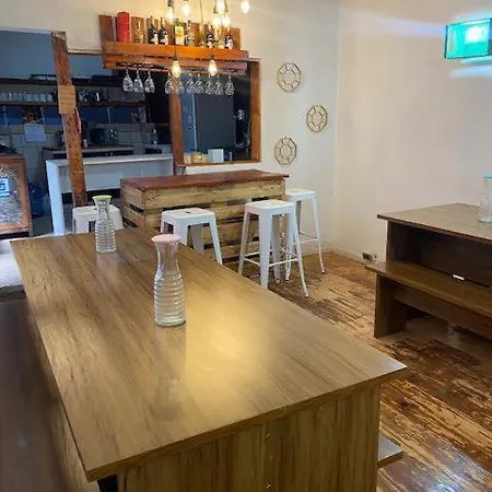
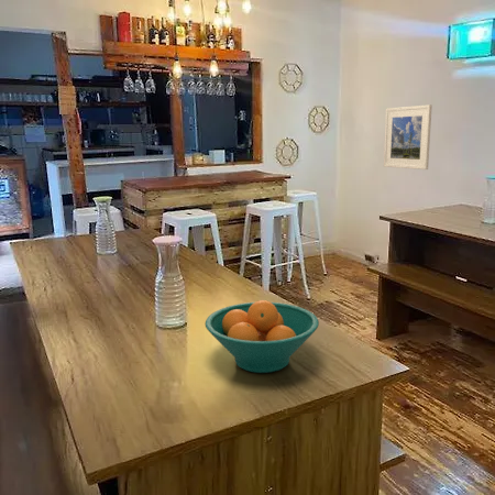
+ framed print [383,103,433,170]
+ fruit bowl [205,299,320,374]
